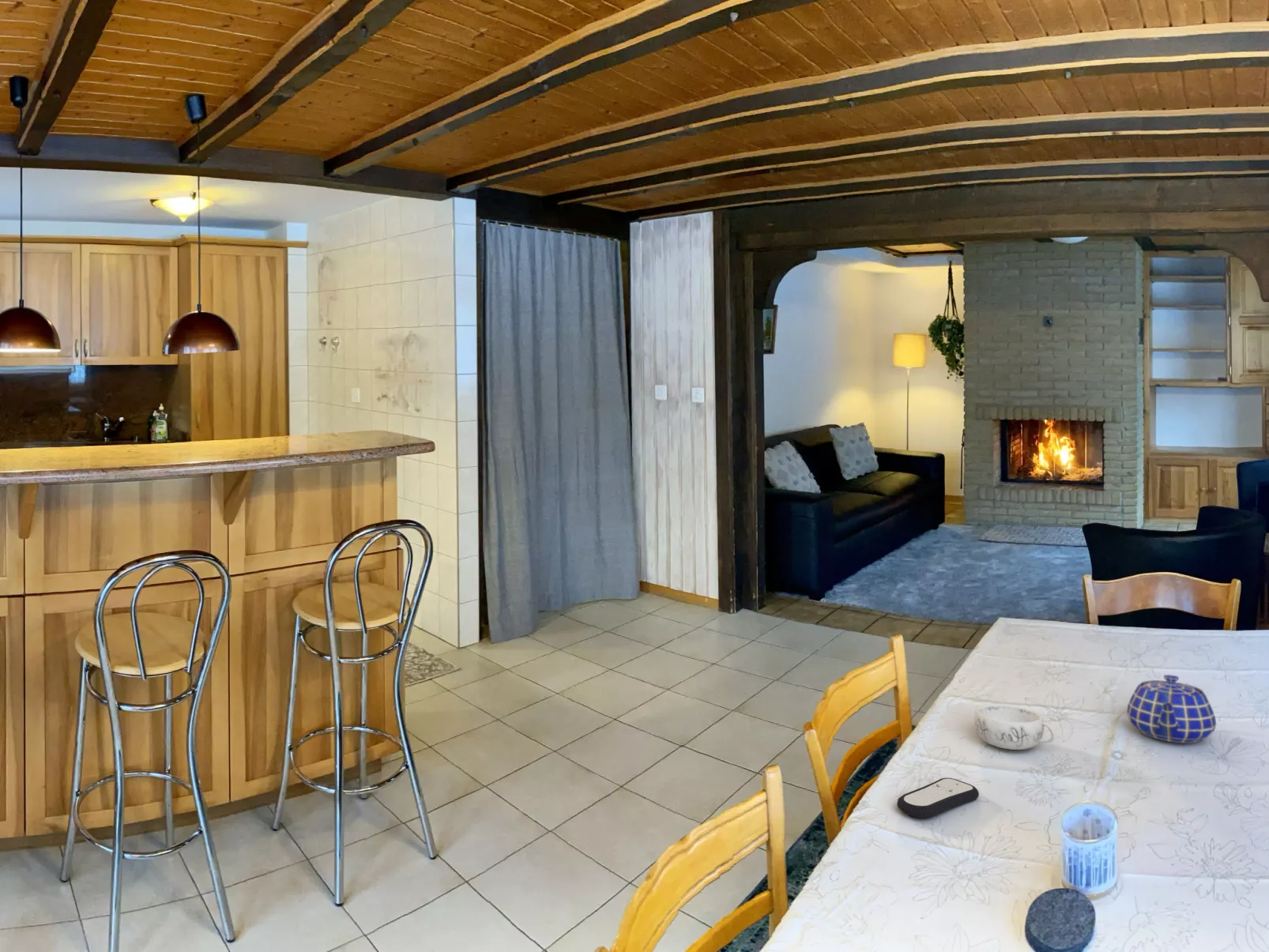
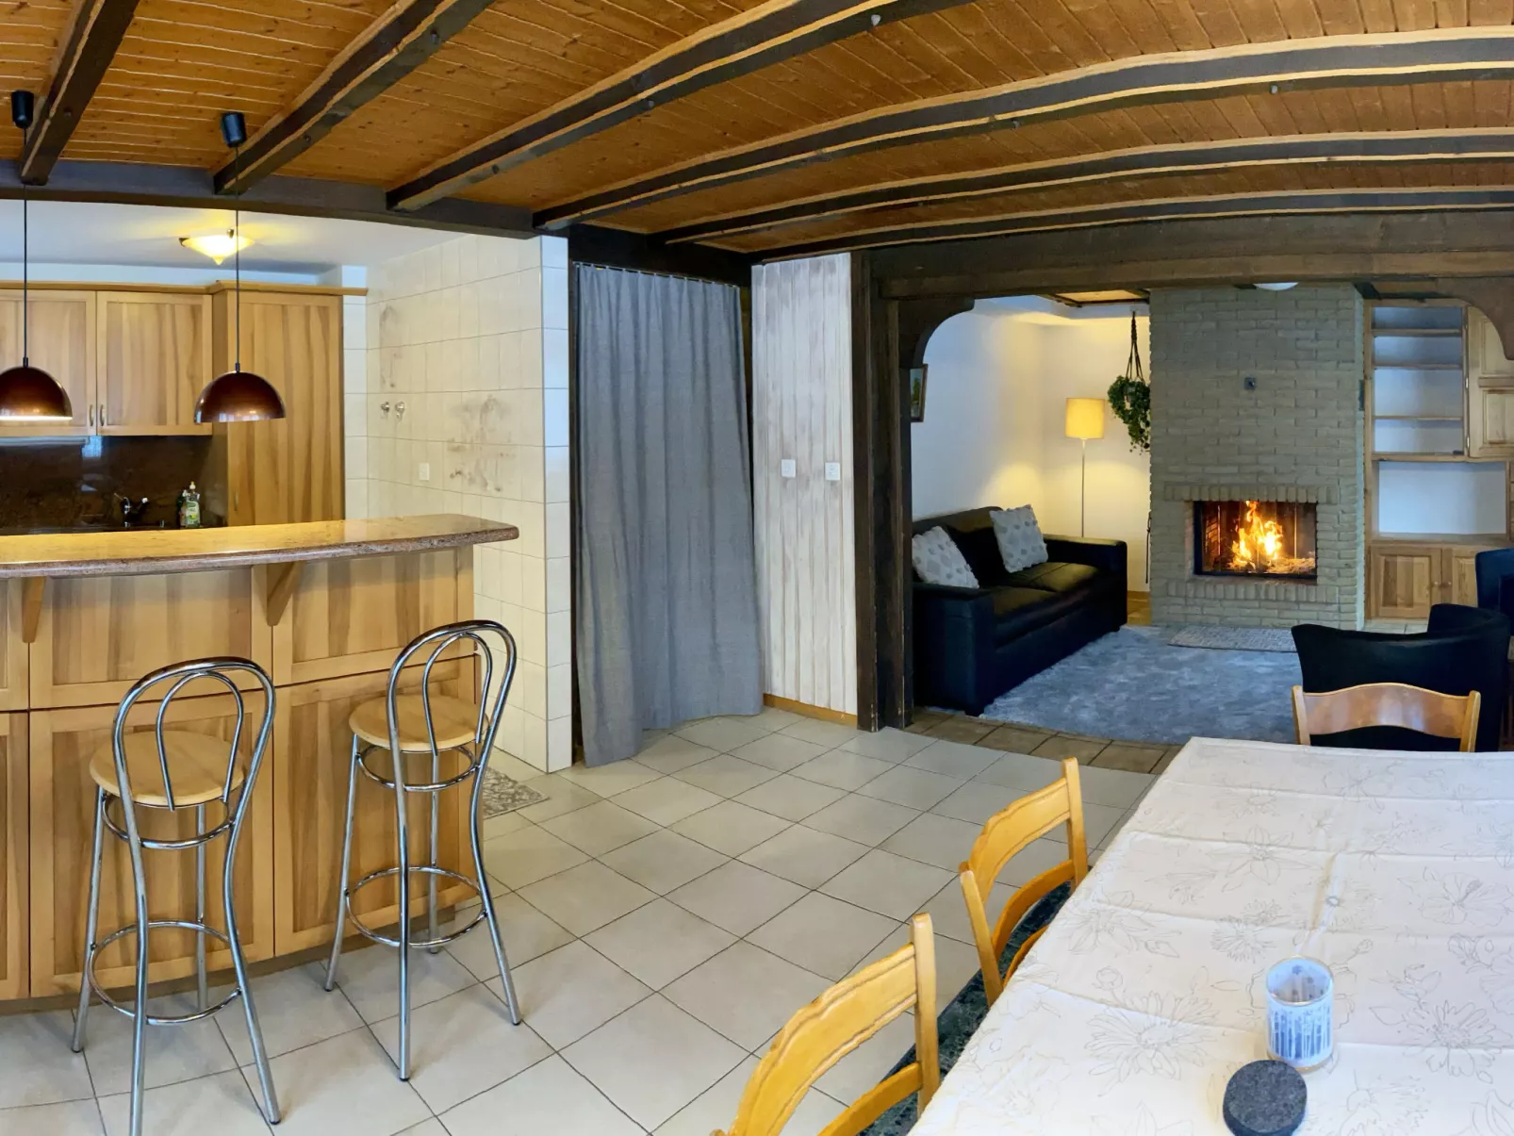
- remote control [897,777,980,818]
- decorative bowl [973,703,1056,751]
- teapot [1126,674,1217,743]
